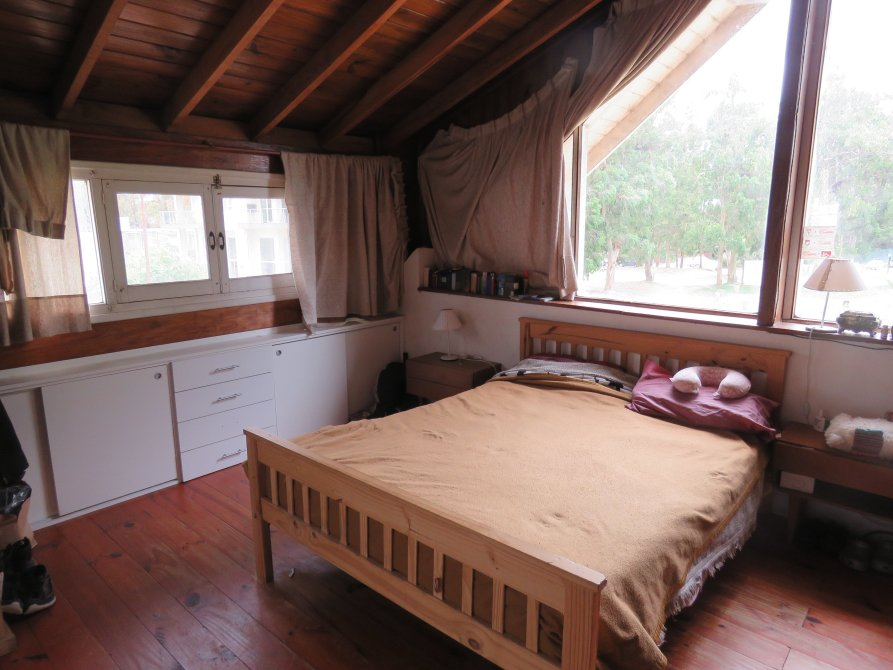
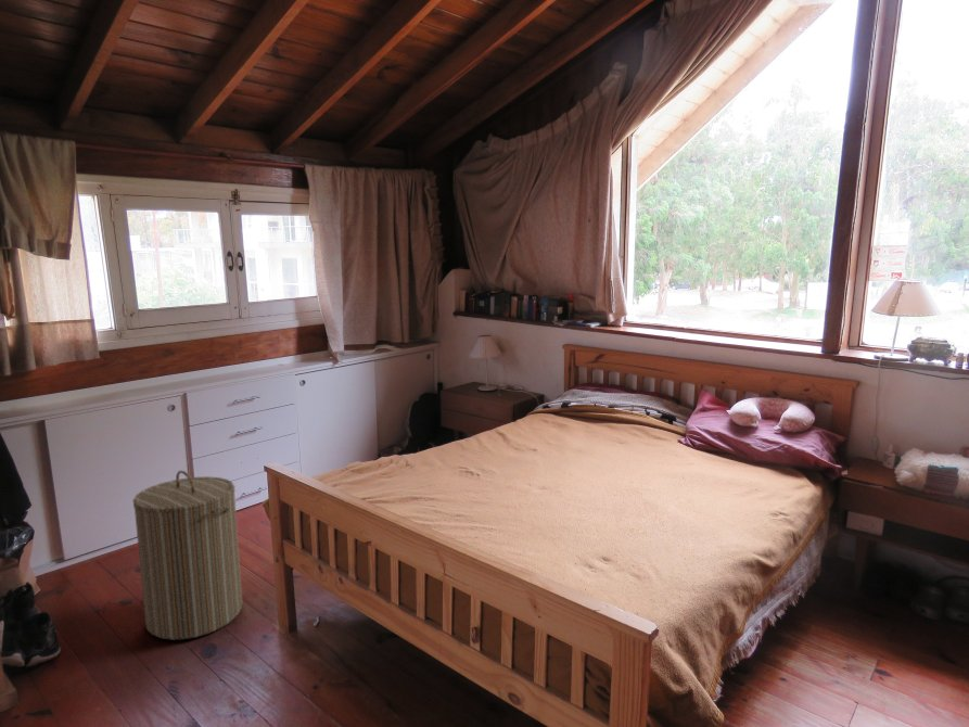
+ laundry hamper [132,470,243,641]
